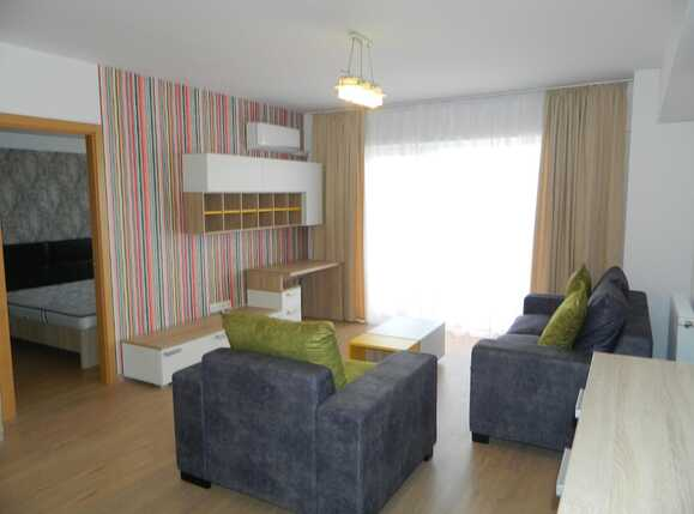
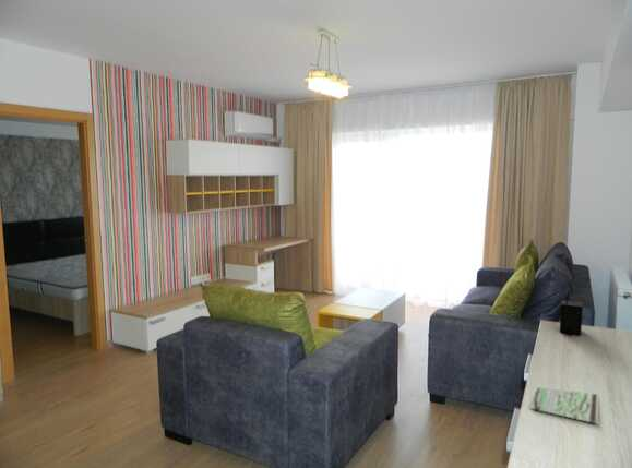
+ book [529,386,600,424]
+ speaker [559,275,584,337]
